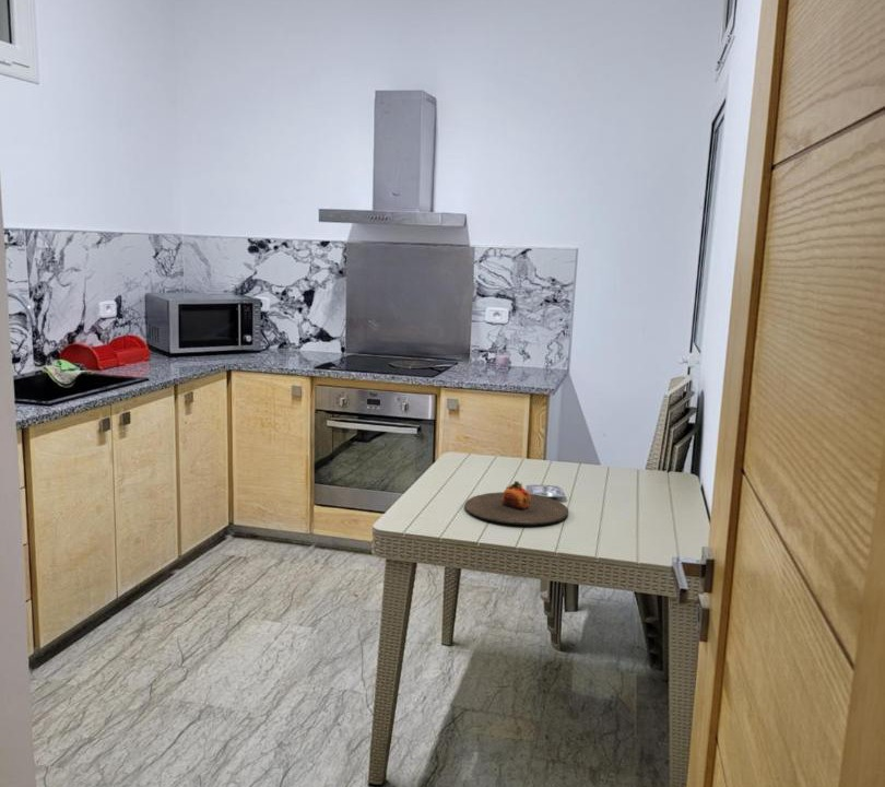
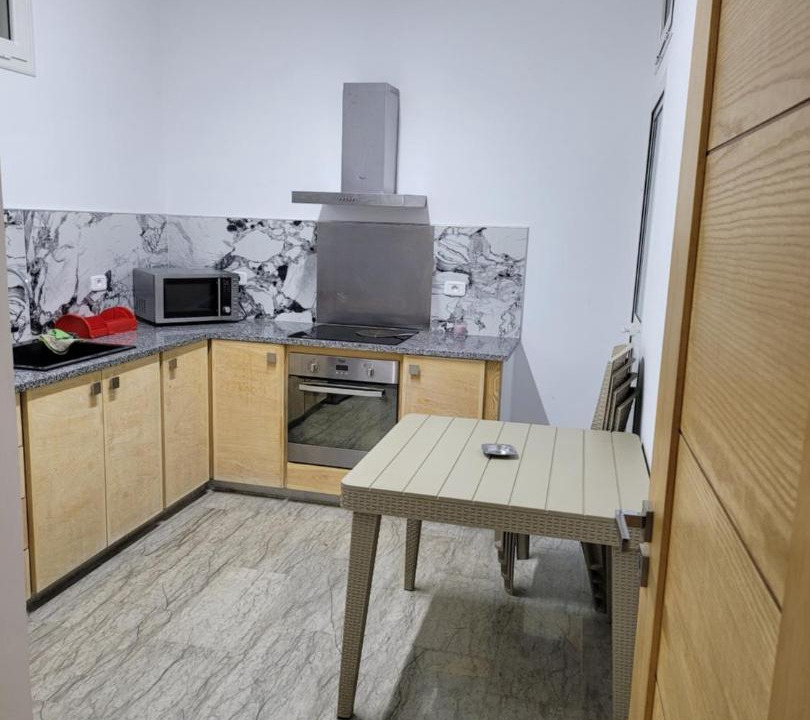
- plate [463,480,569,526]
